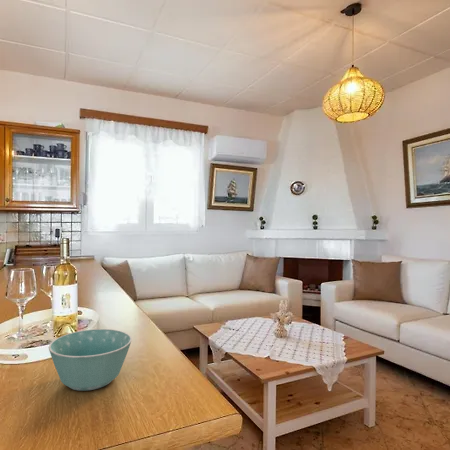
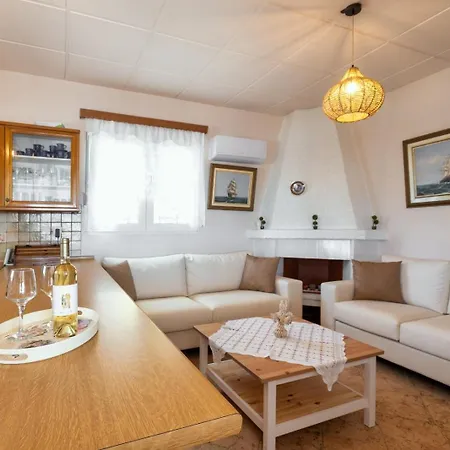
- bowl [48,328,133,392]
